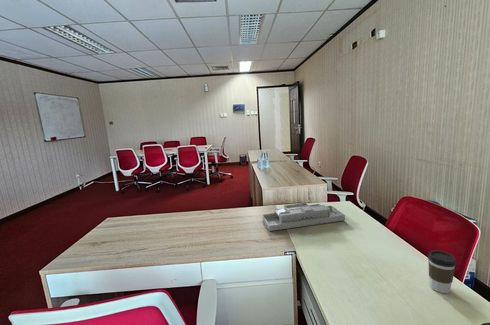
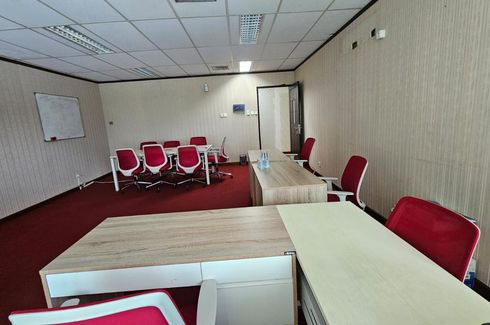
- coffee cup [427,250,457,294]
- desk organizer [261,202,346,232]
